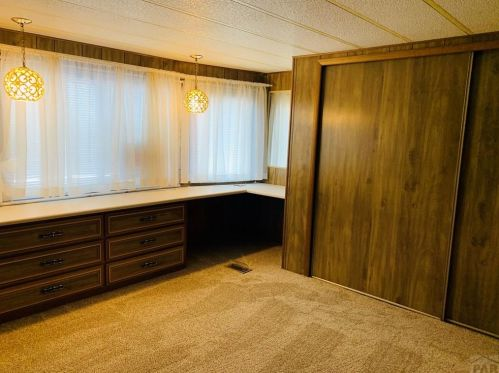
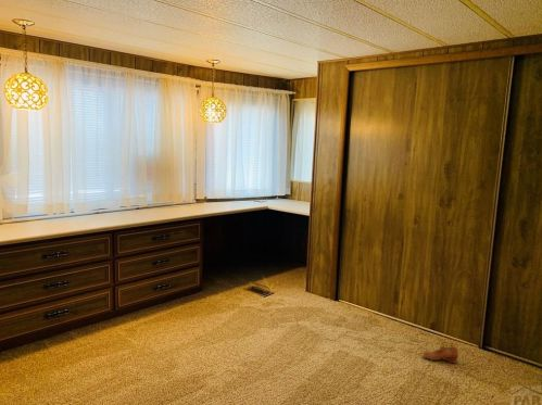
+ shoe [421,344,459,365]
